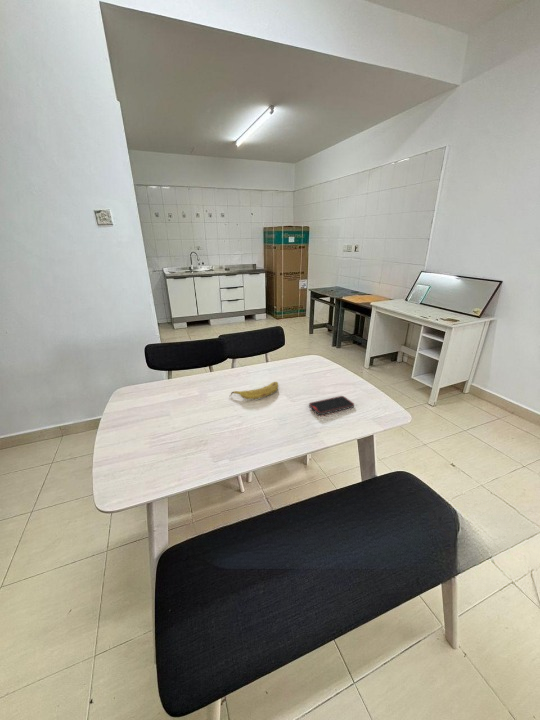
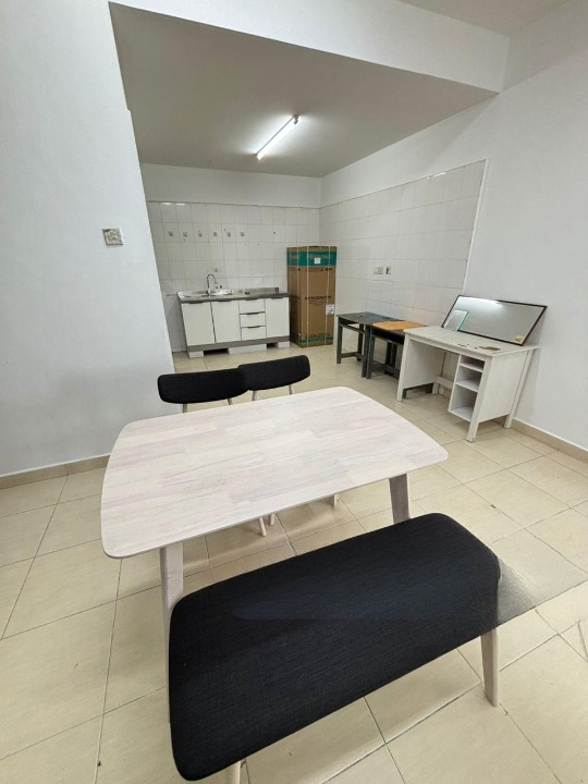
- fruit [228,381,280,400]
- smartphone [308,395,355,416]
